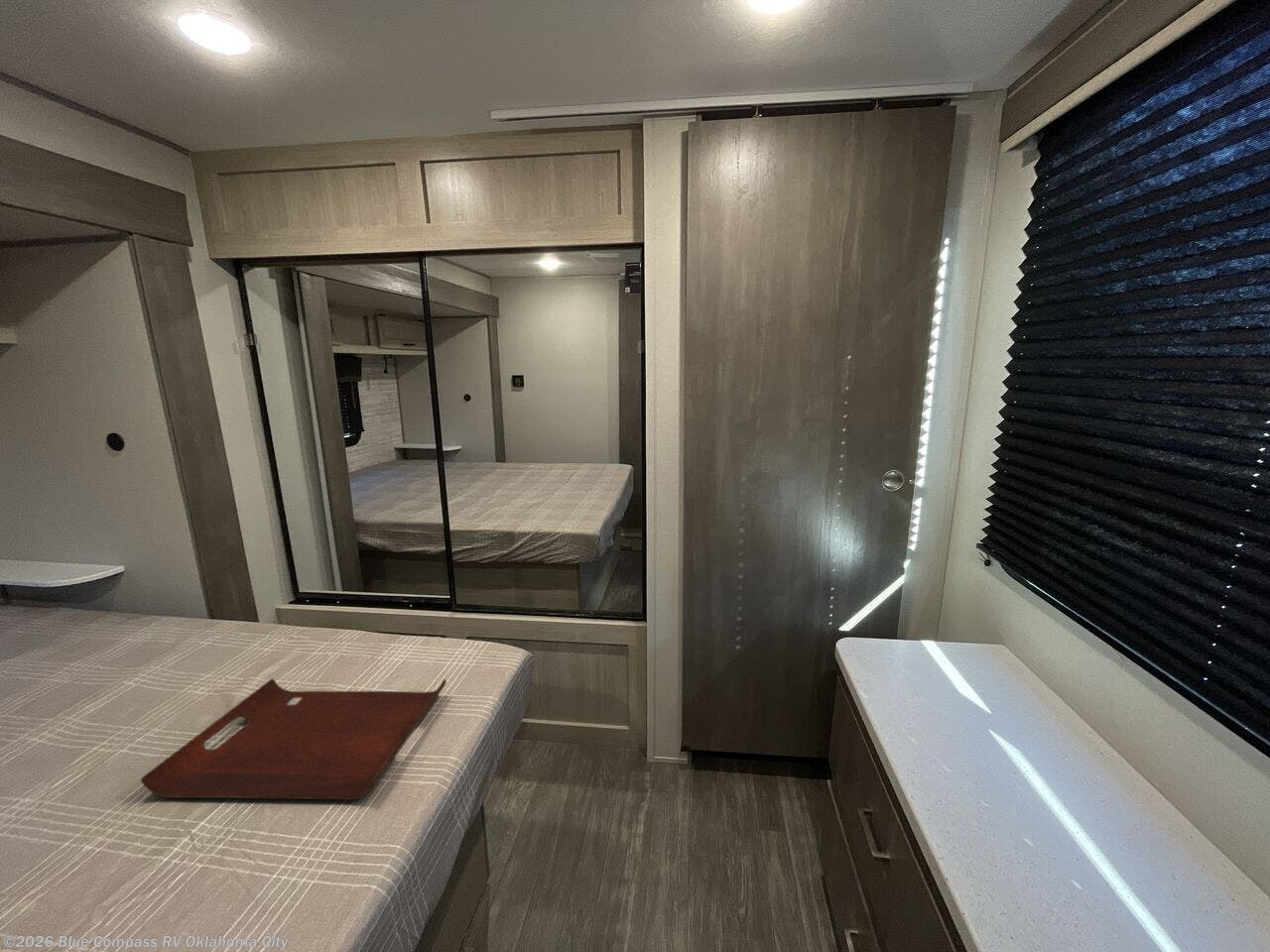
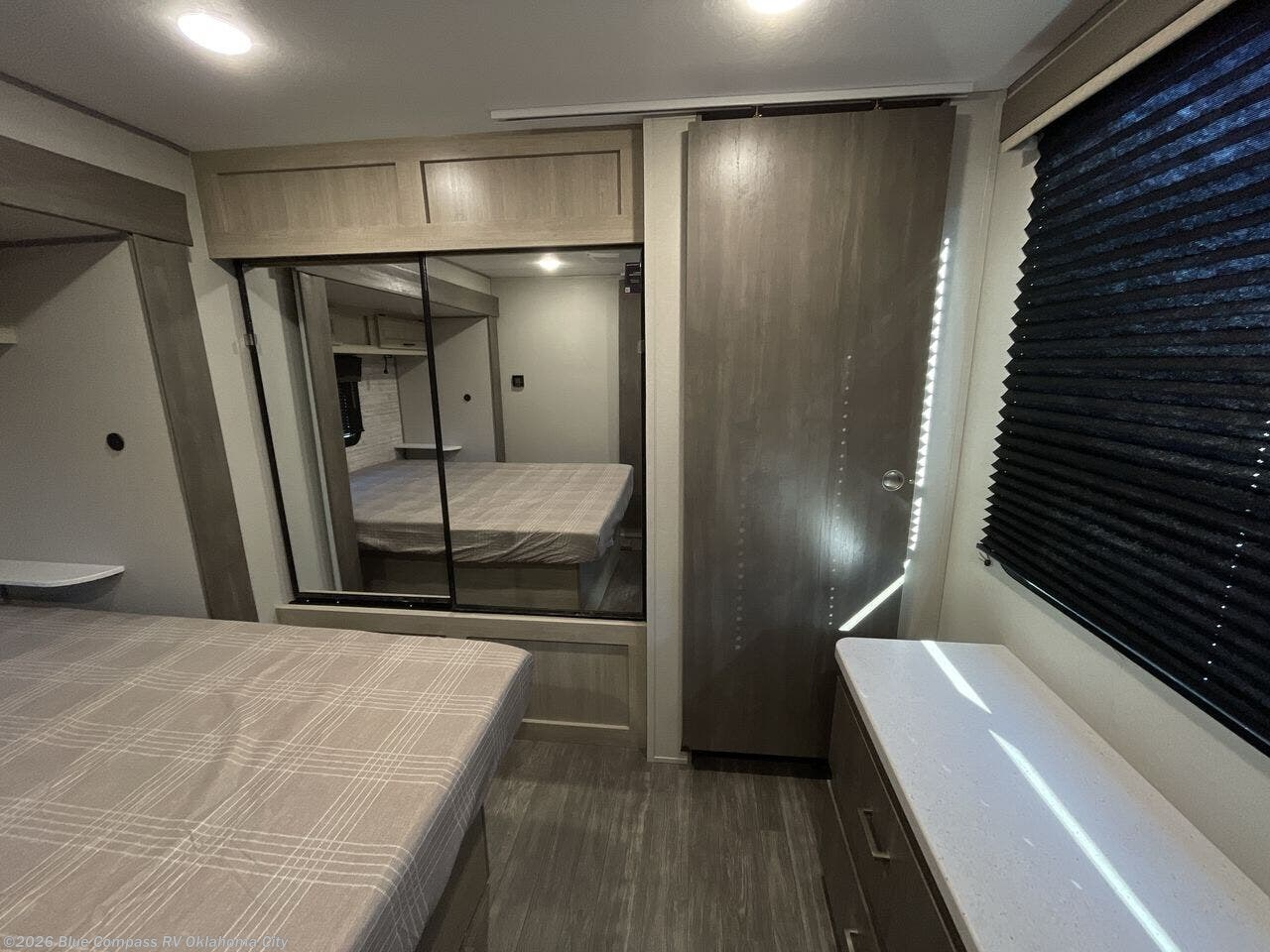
- serving tray [140,678,447,801]
